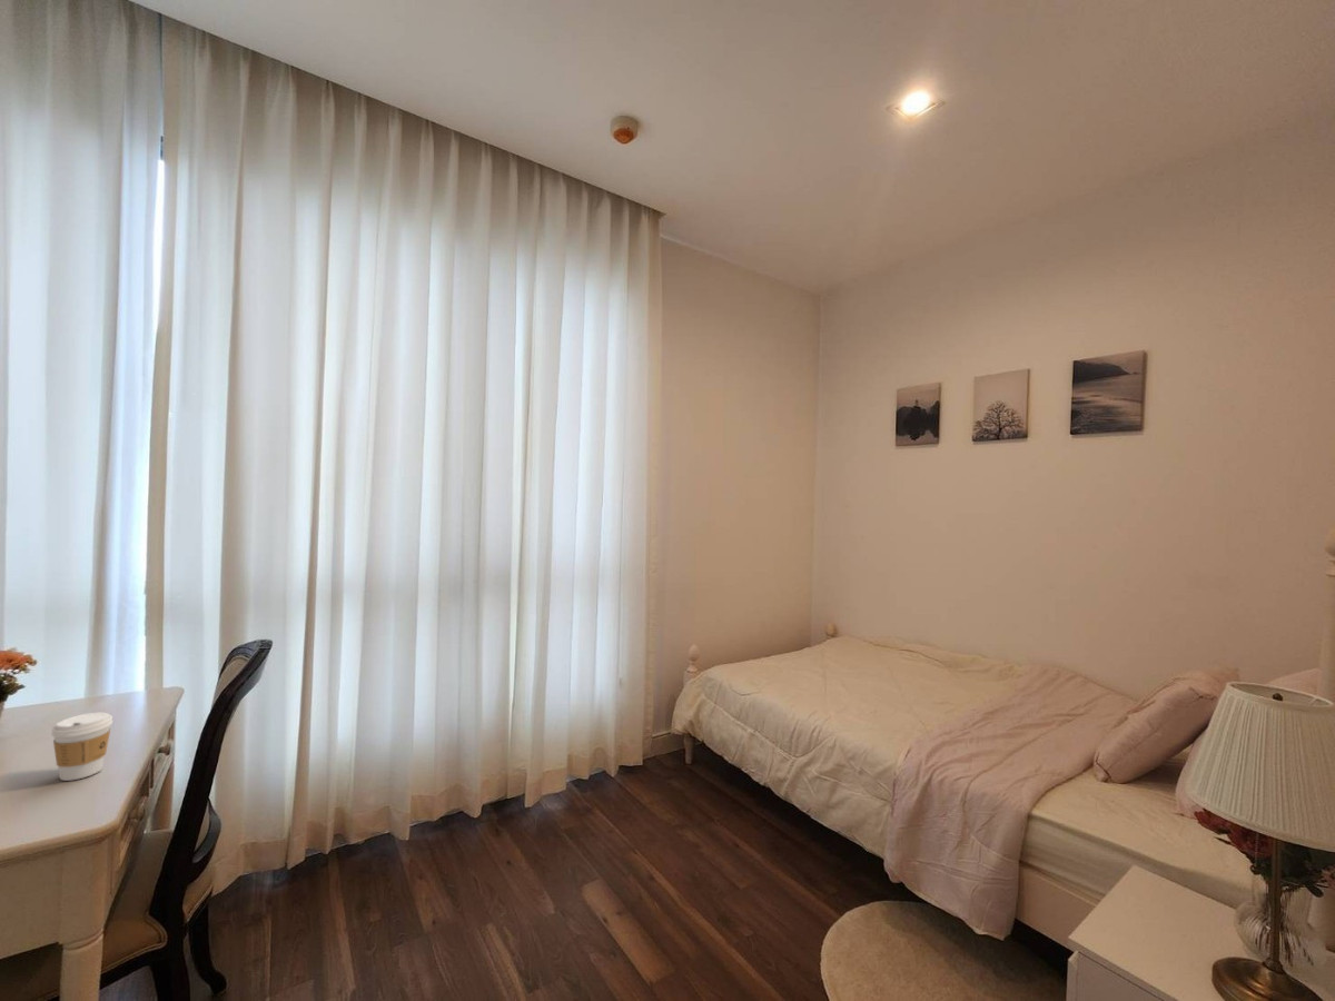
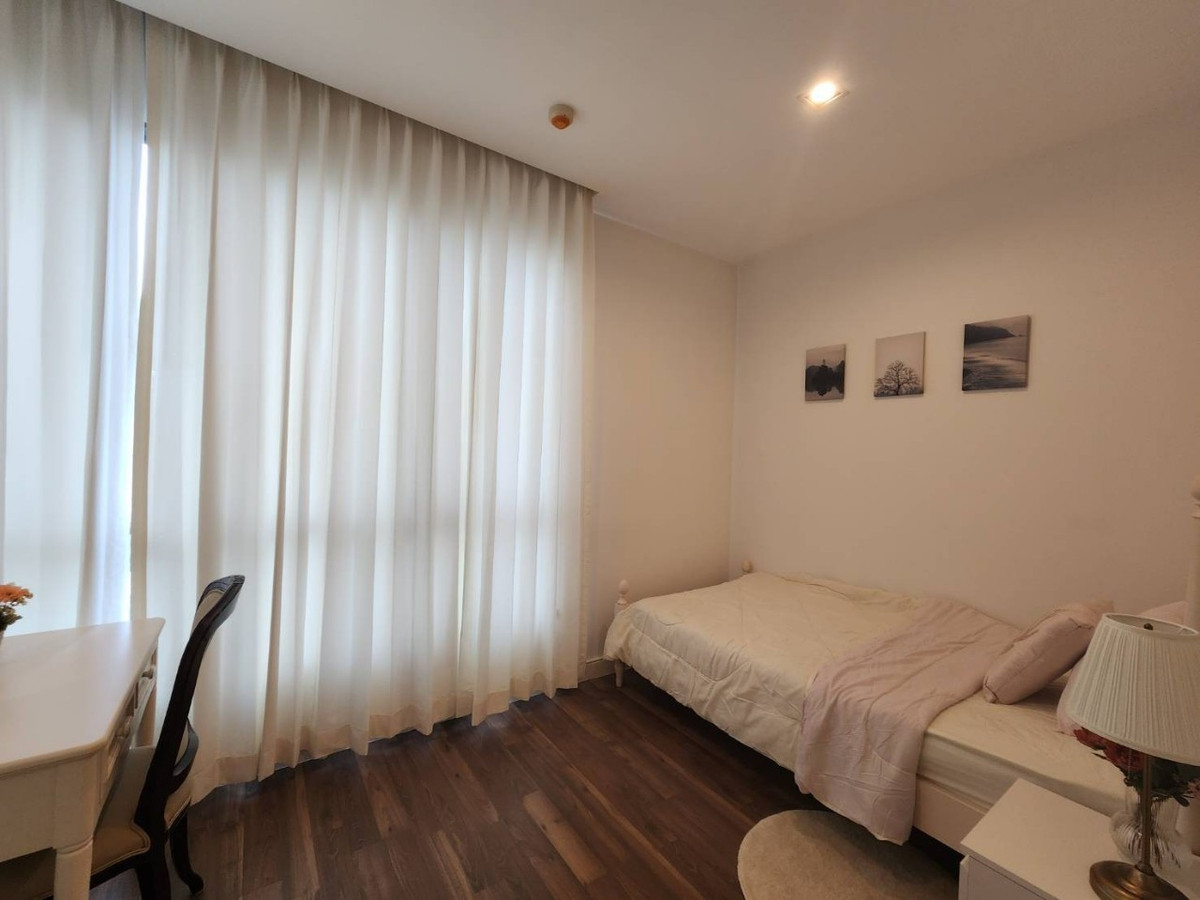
- coffee cup [50,712,113,782]
